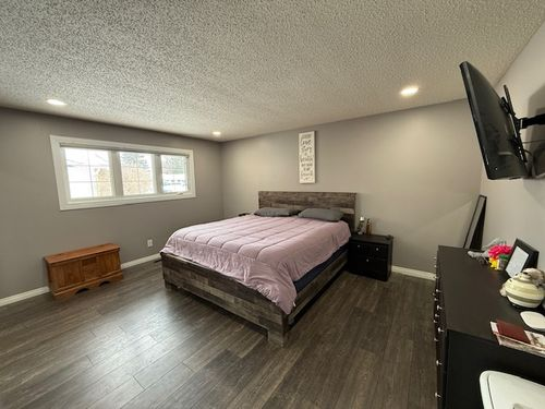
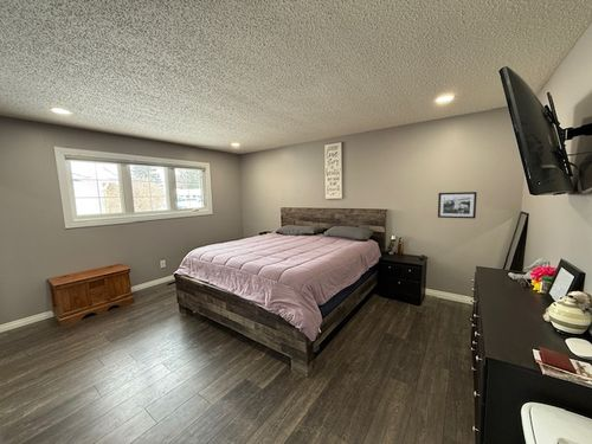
+ picture frame [437,191,478,219]
